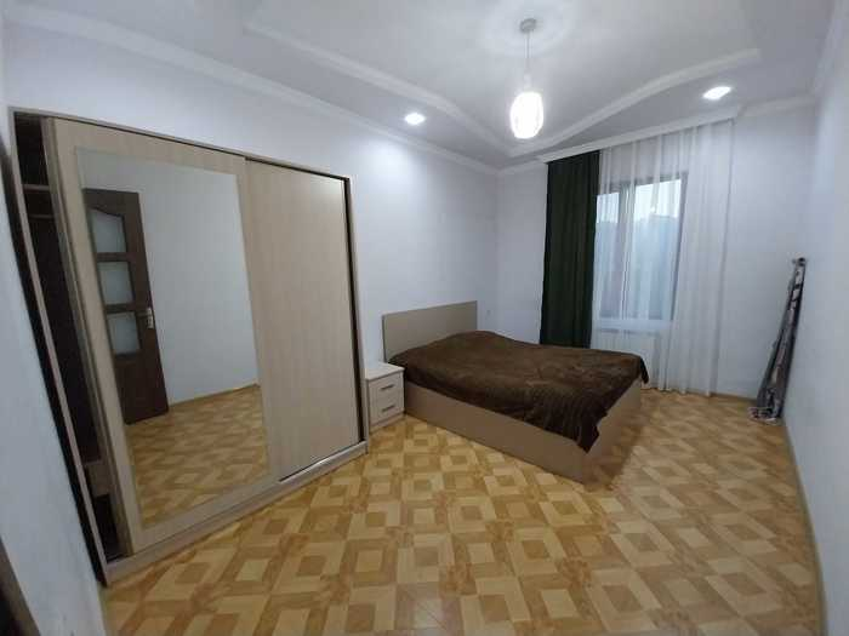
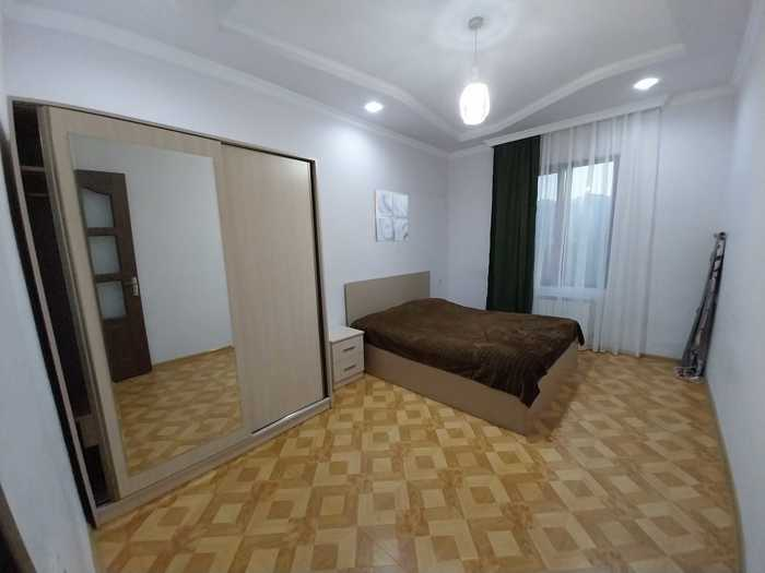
+ wall art [374,189,410,242]
